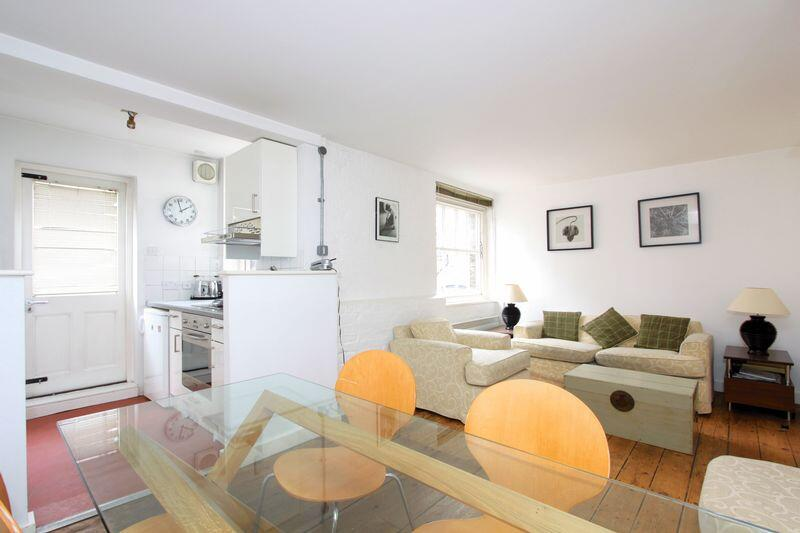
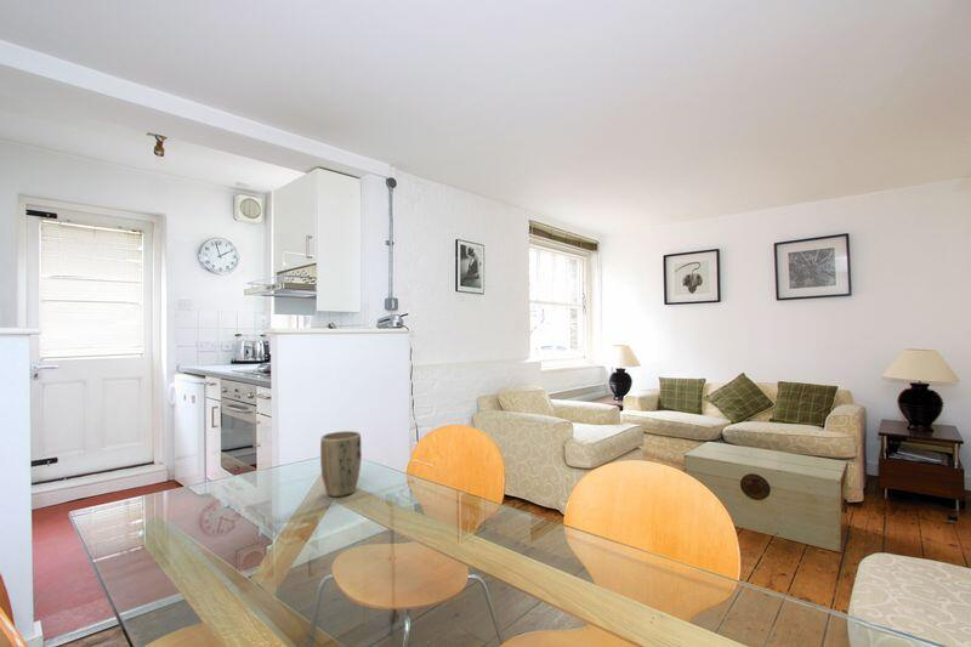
+ plant pot [319,430,363,498]
